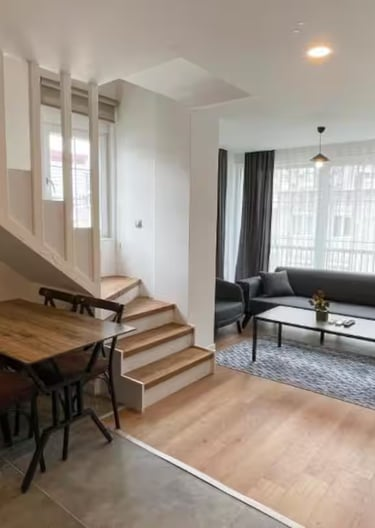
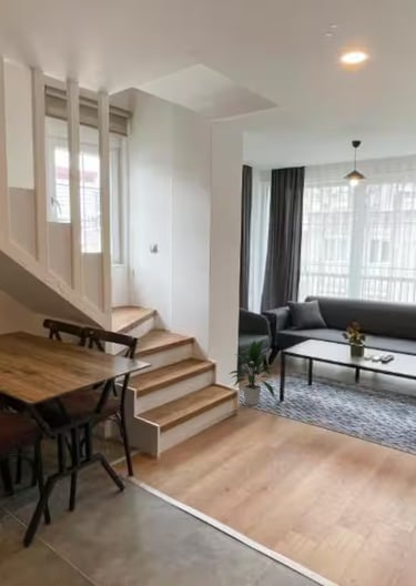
+ indoor plant [229,339,276,406]
